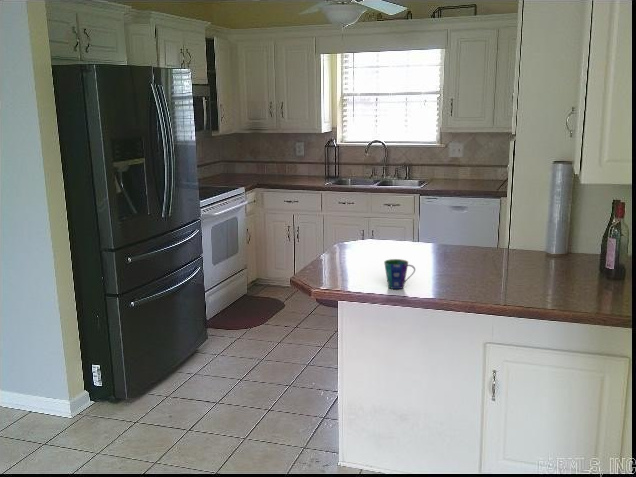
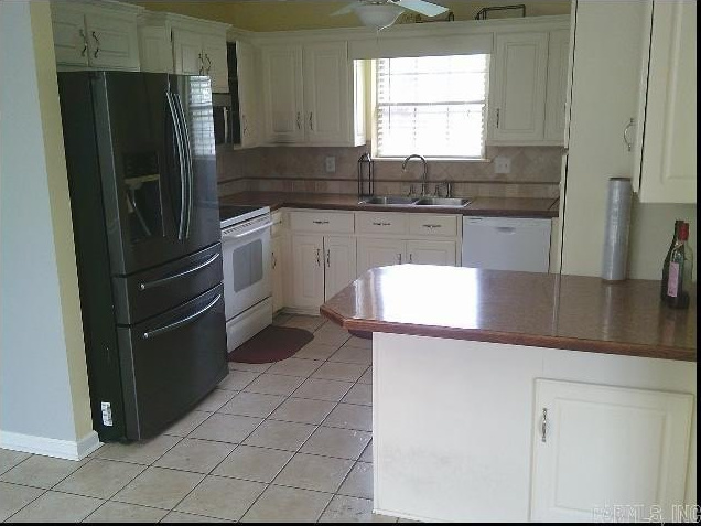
- cup [383,258,416,290]
